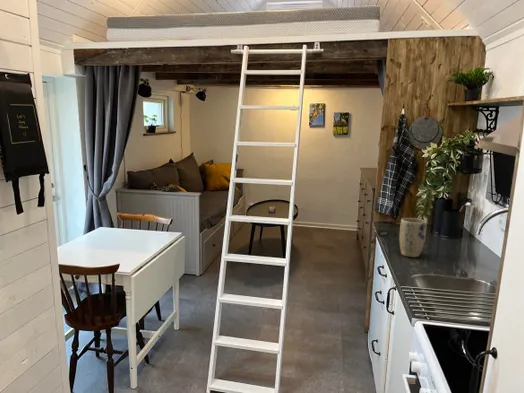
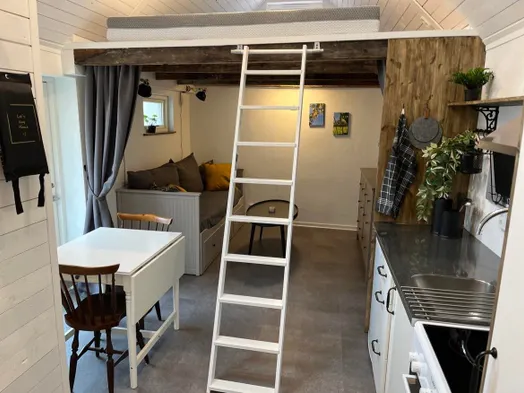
- plant pot [398,217,428,258]
